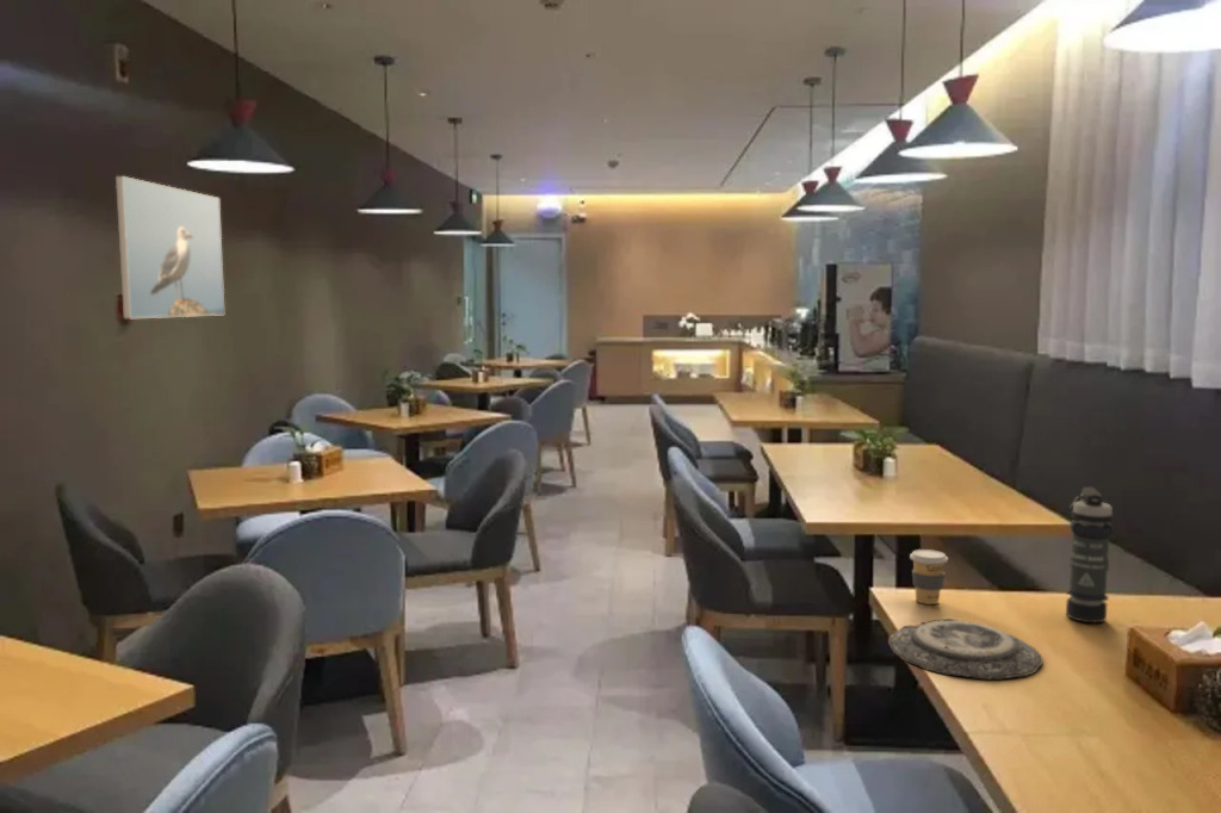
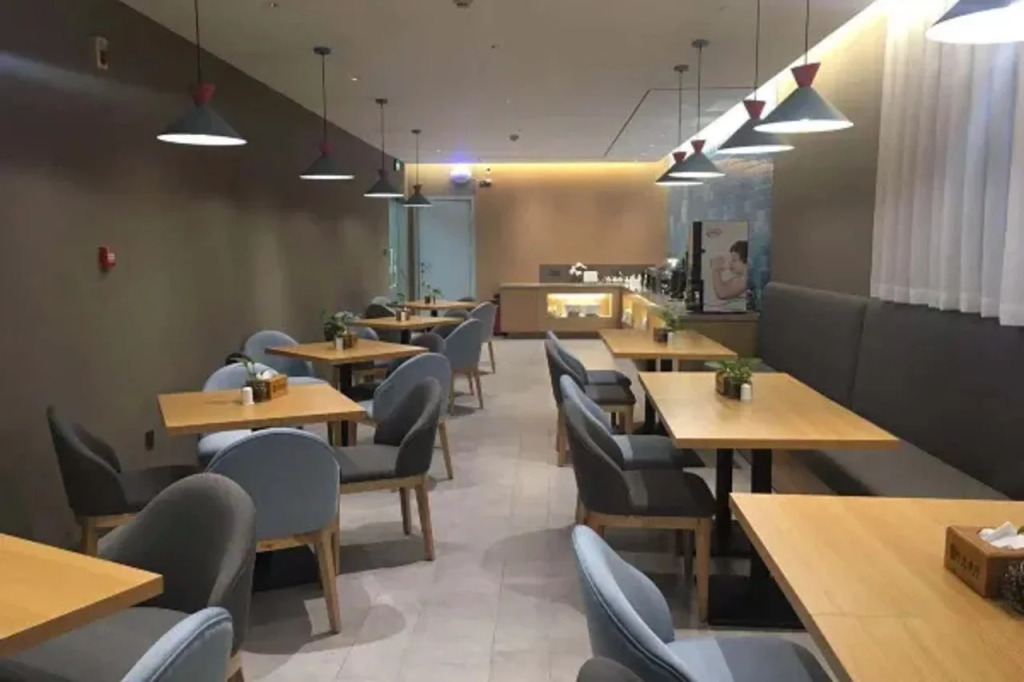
- smoke grenade [1065,486,1115,623]
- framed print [114,175,225,319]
- coffee cup [909,548,949,606]
- plate [887,617,1043,679]
